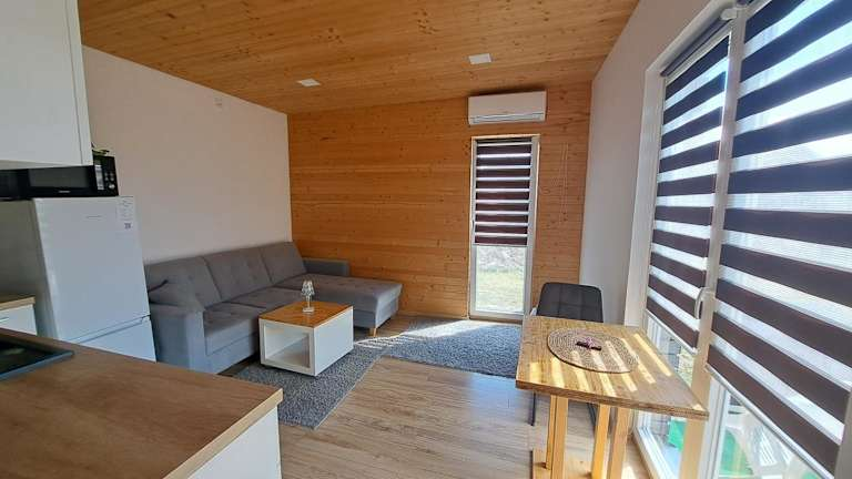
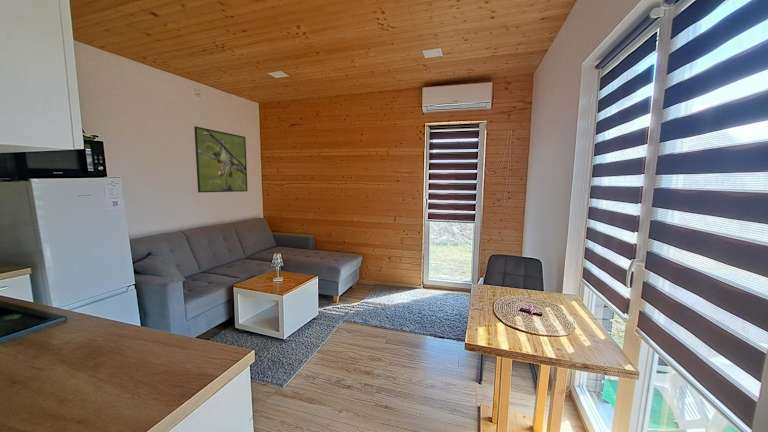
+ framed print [193,125,249,193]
